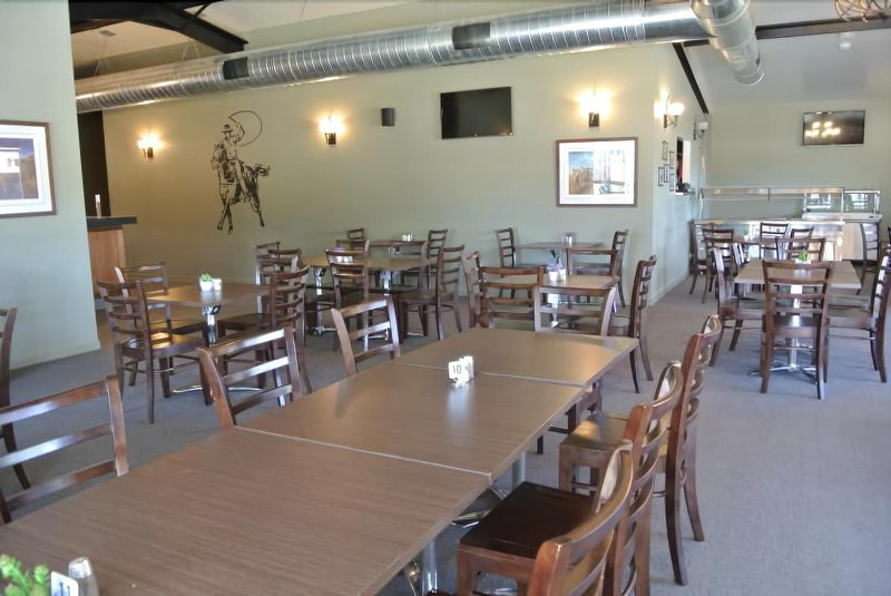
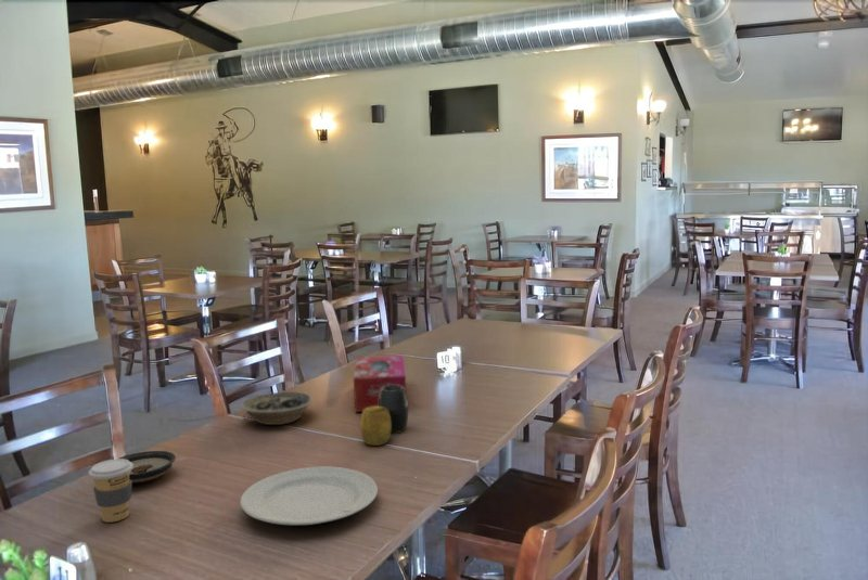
+ tissue box [353,355,407,413]
+ coffee cup [88,457,133,524]
+ chinaware [239,465,379,526]
+ saucer [118,450,177,485]
+ bowl [240,390,314,426]
+ vase [359,385,409,447]
